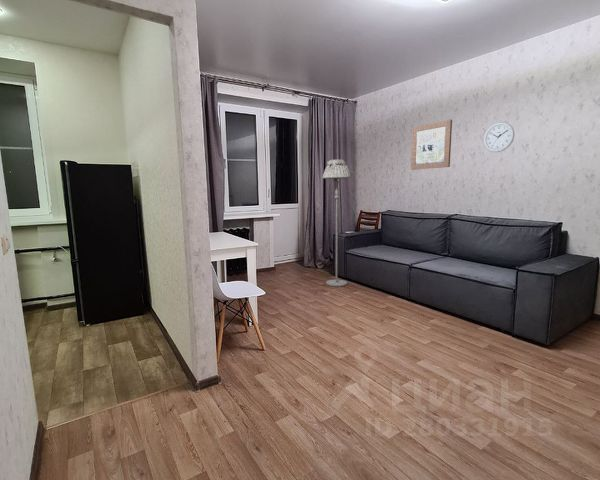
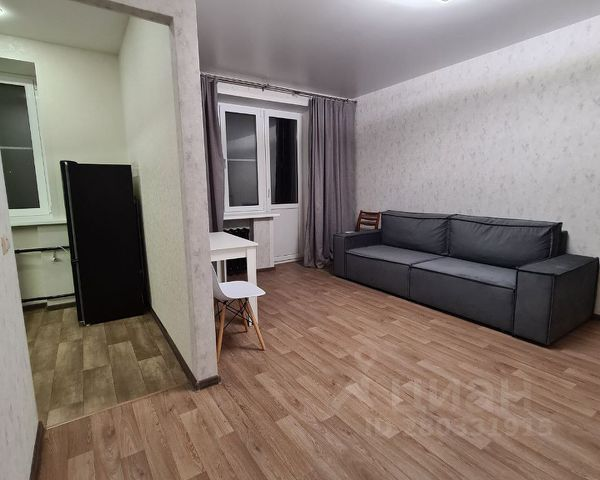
- wall art [410,119,453,171]
- wall clock [483,121,515,153]
- floor lamp [322,159,352,287]
